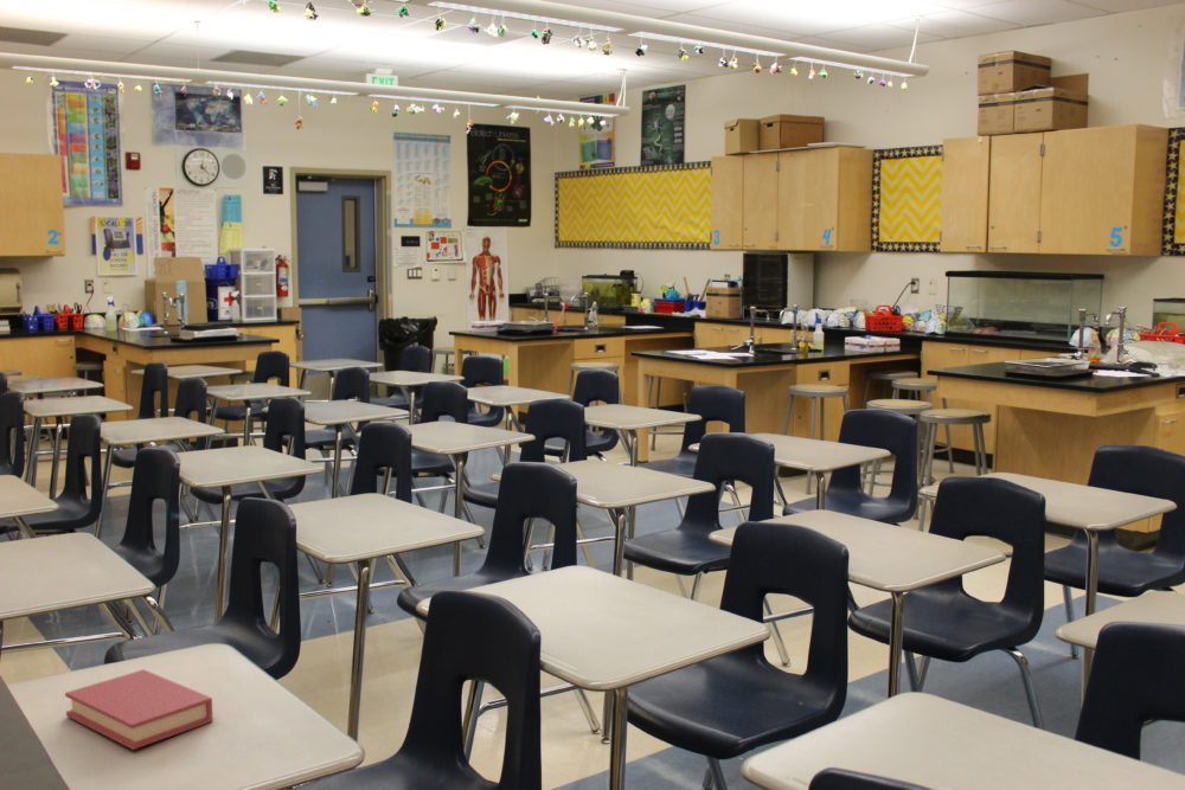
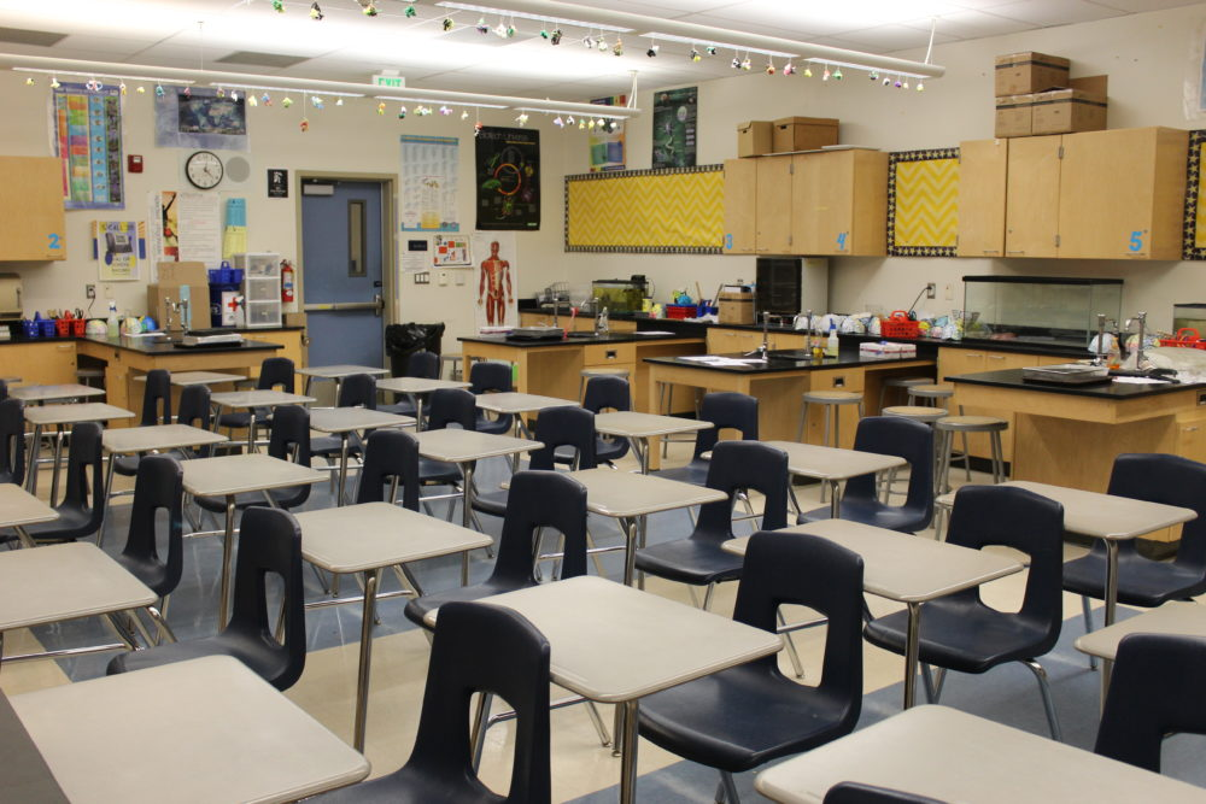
- book [64,668,214,751]
